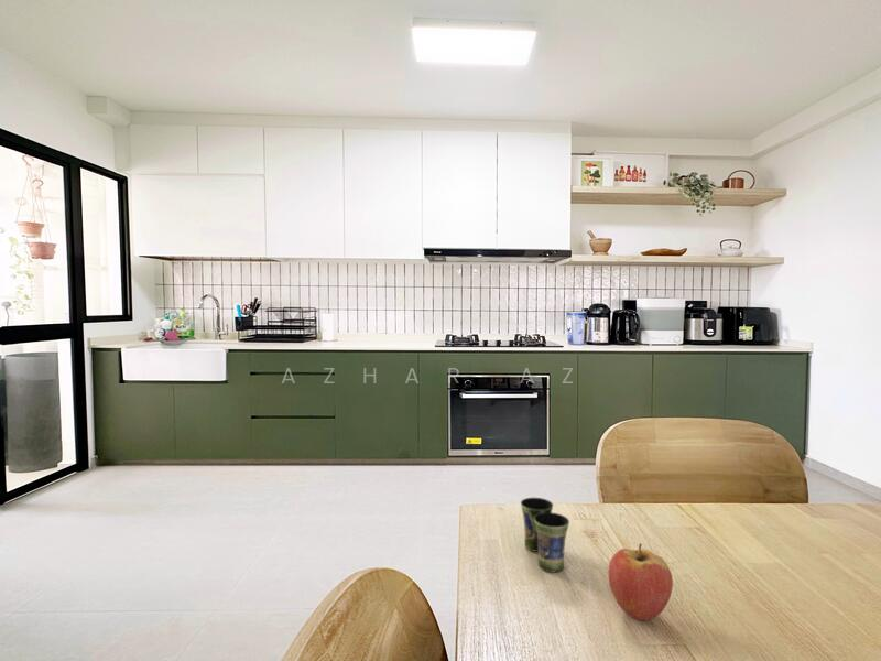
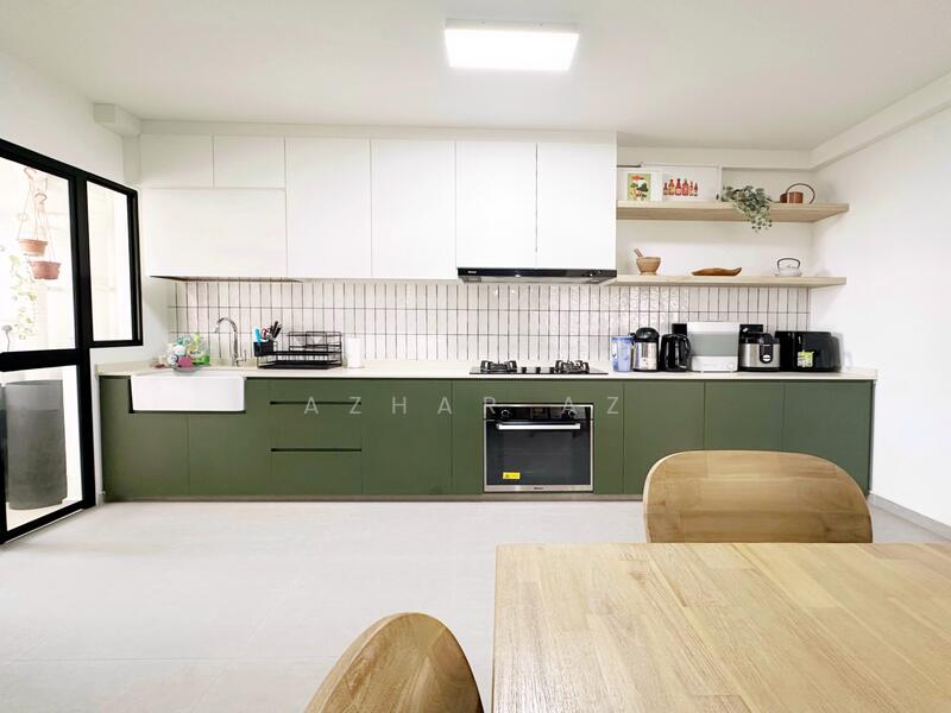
- fruit [608,543,674,621]
- cup [520,497,570,573]
